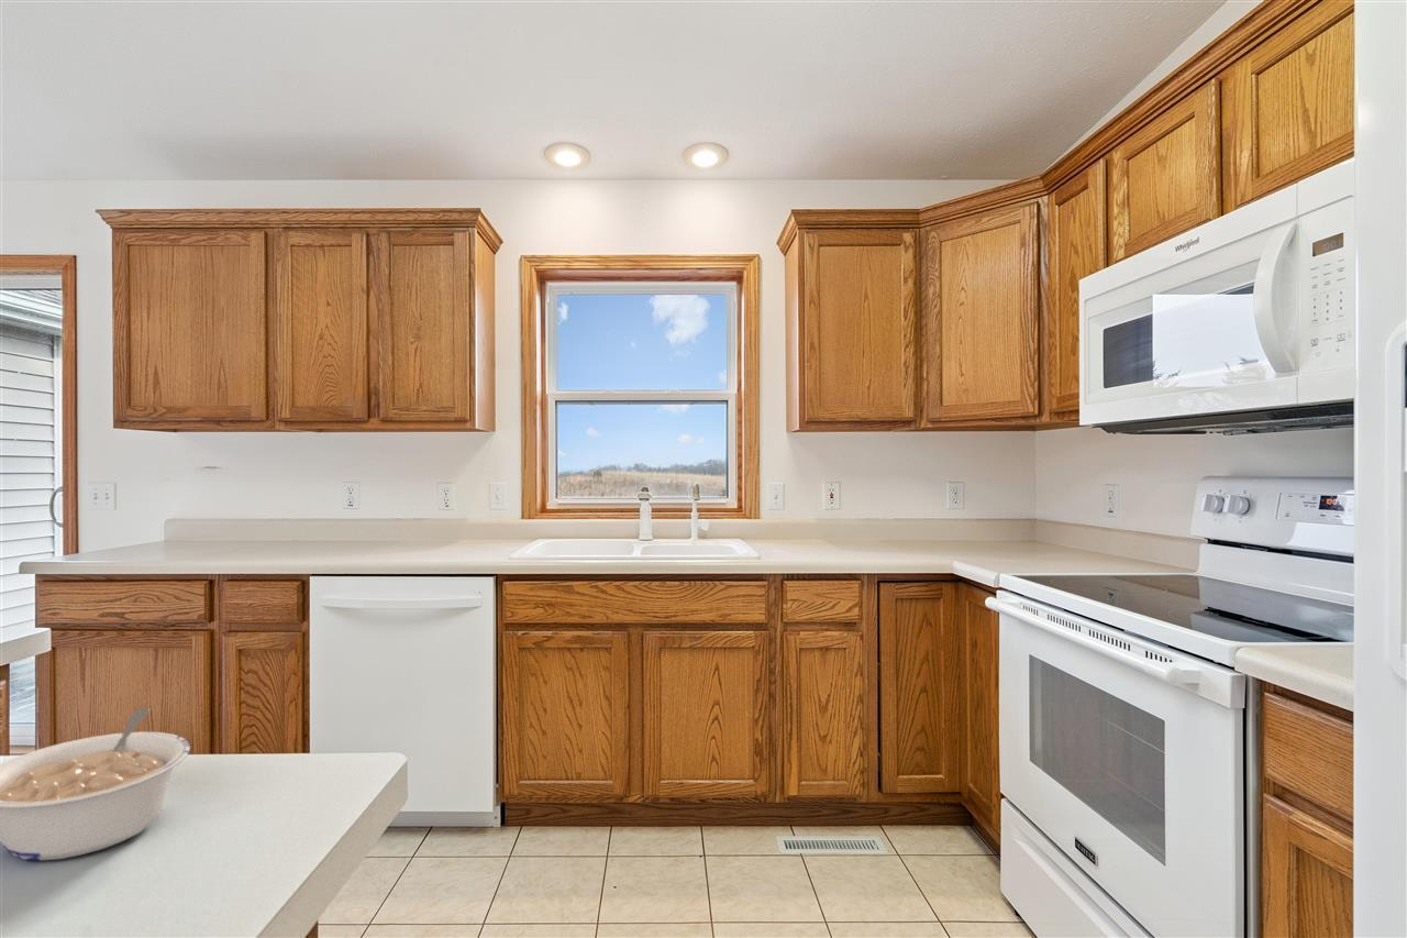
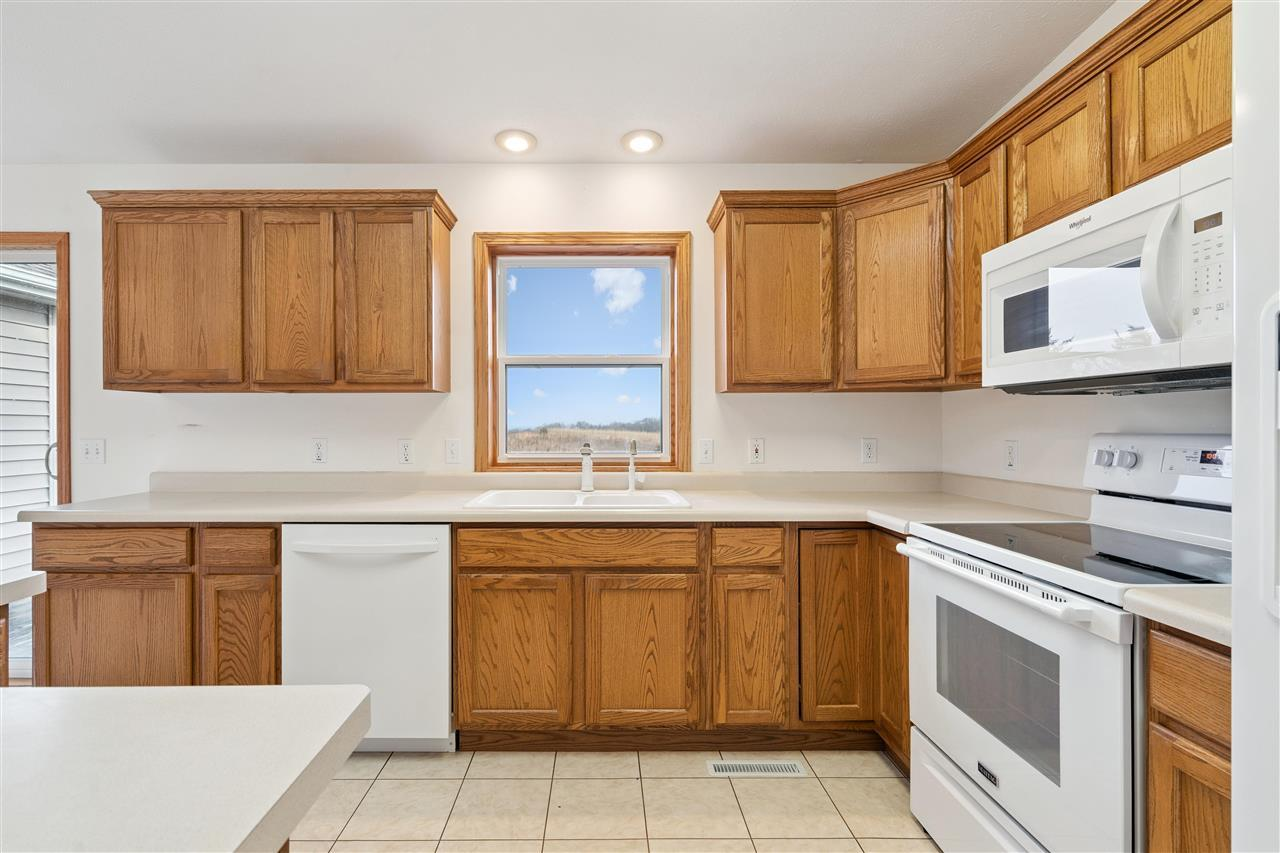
- legume [0,707,191,861]
